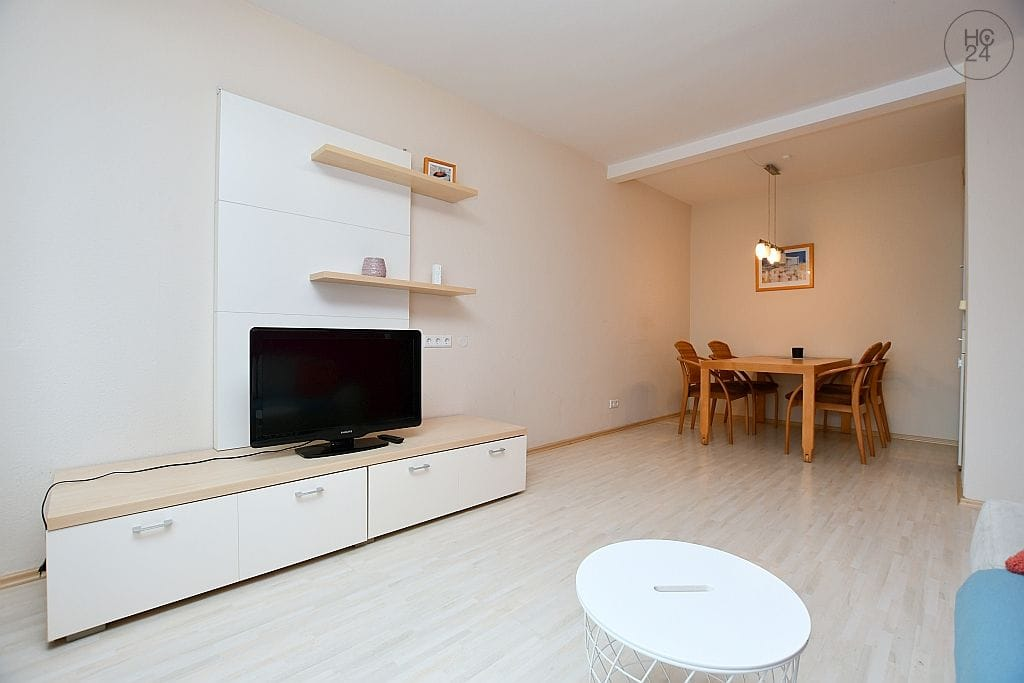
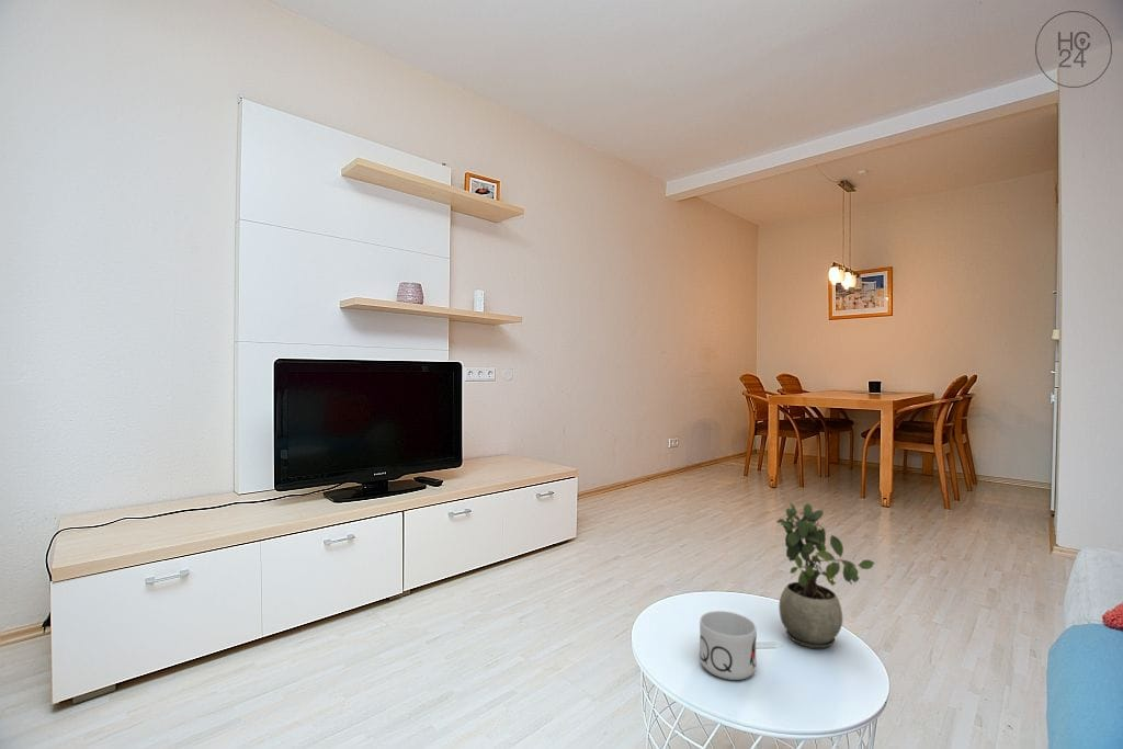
+ potted plant [775,501,875,649]
+ mug [699,610,758,681]
